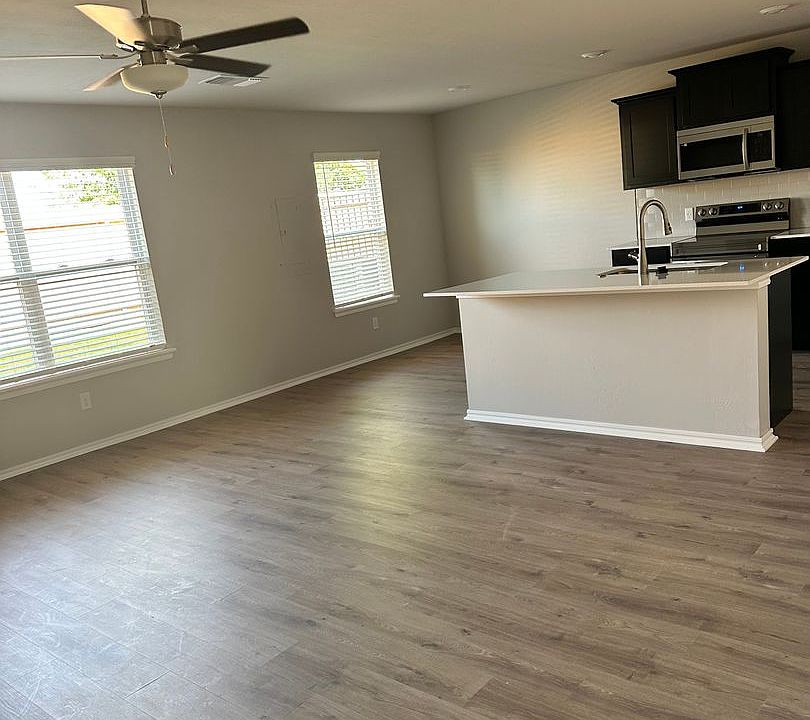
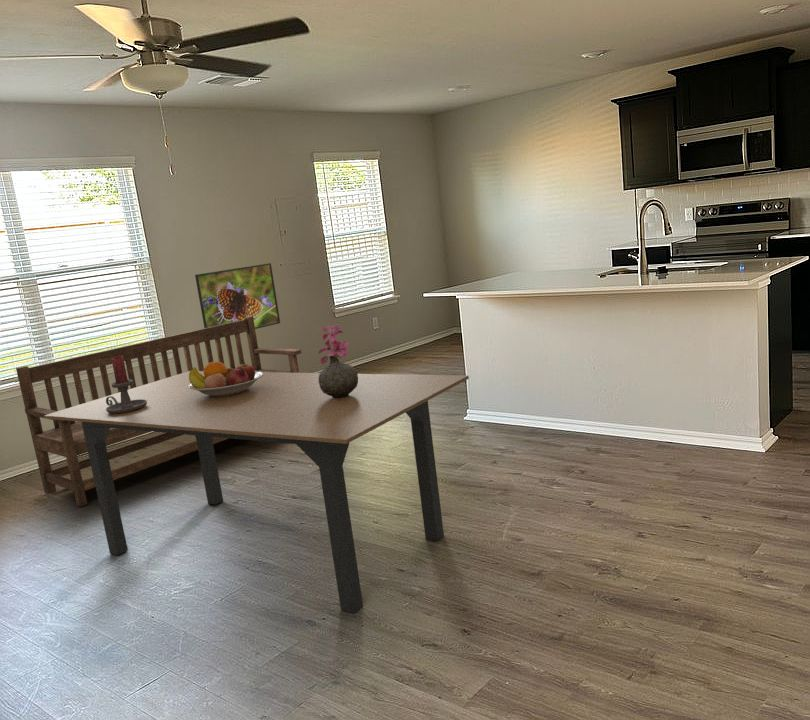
+ candle holder [106,355,147,414]
+ bench [15,316,302,507]
+ vase [318,324,358,398]
+ fruit bowl [188,361,264,397]
+ dining table [43,370,470,614]
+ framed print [194,262,281,330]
